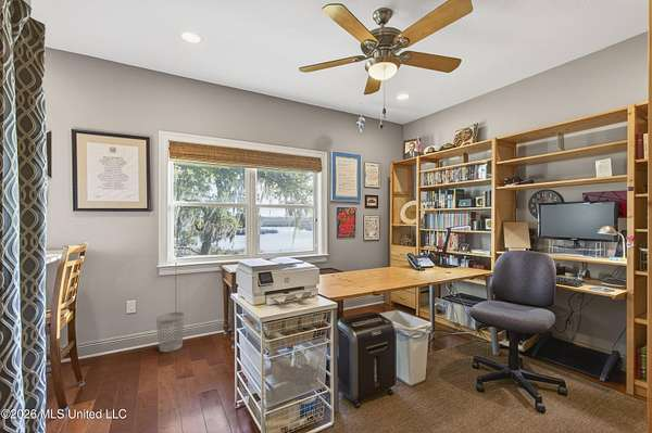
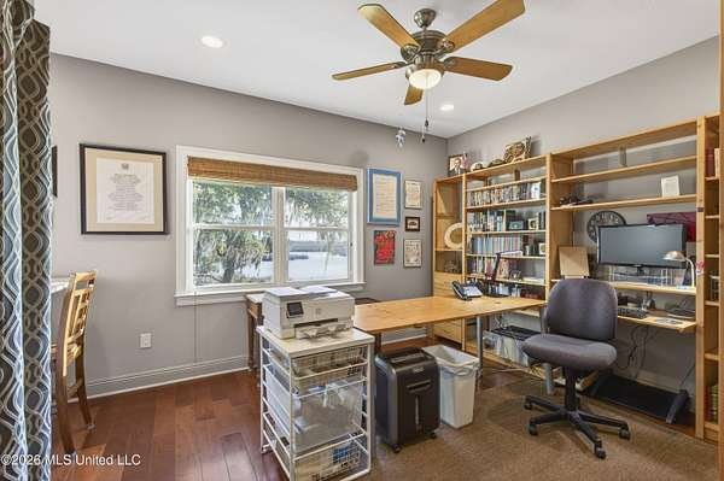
- wastebasket [155,311,186,353]
